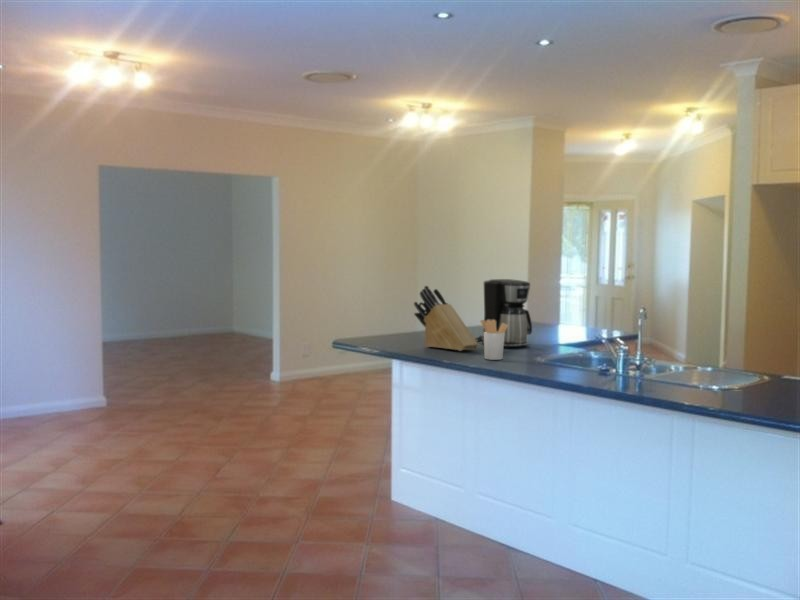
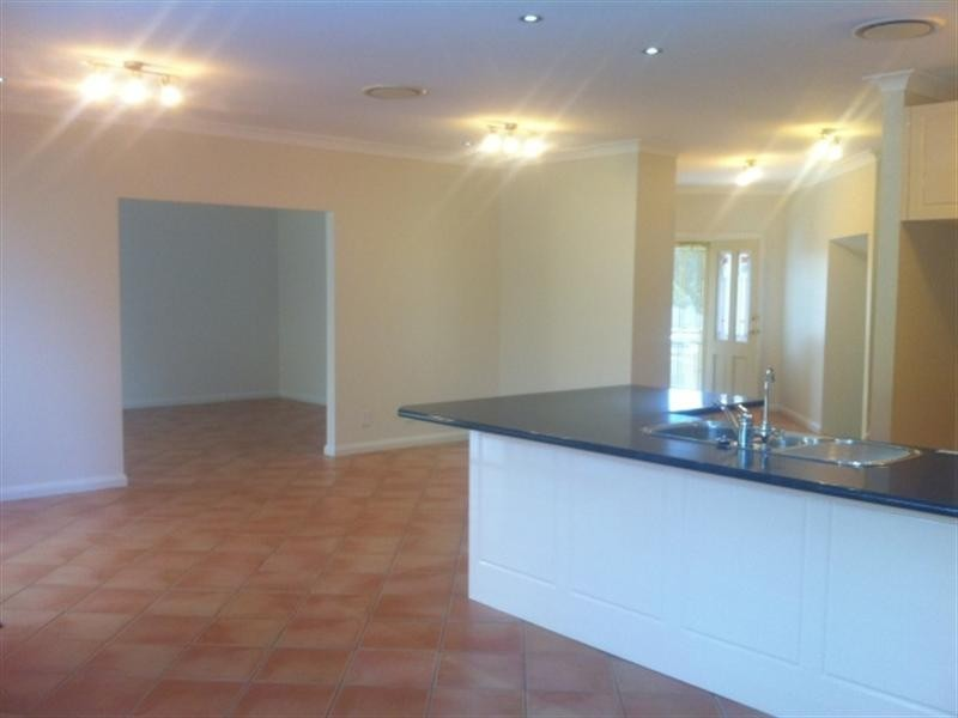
- utensil holder [480,319,508,361]
- coffee maker [475,278,533,349]
- knife block [413,285,480,352]
